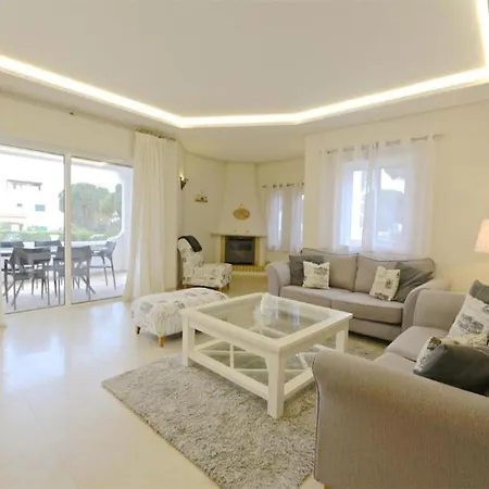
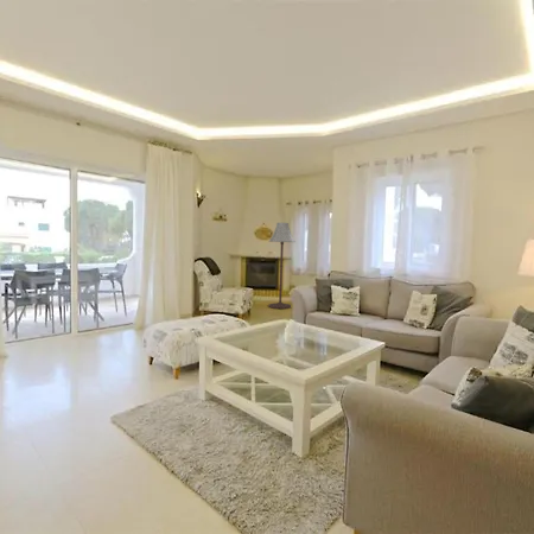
+ floor lamp [267,222,297,310]
